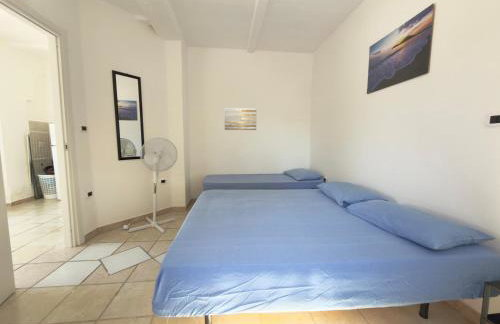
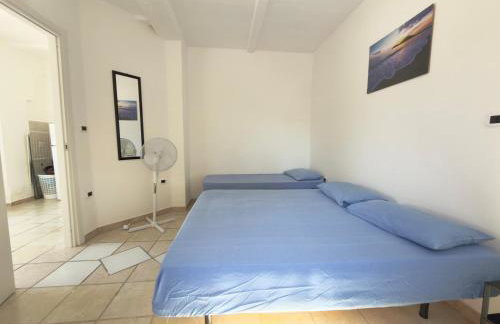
- wall art [224,107,257,131]
